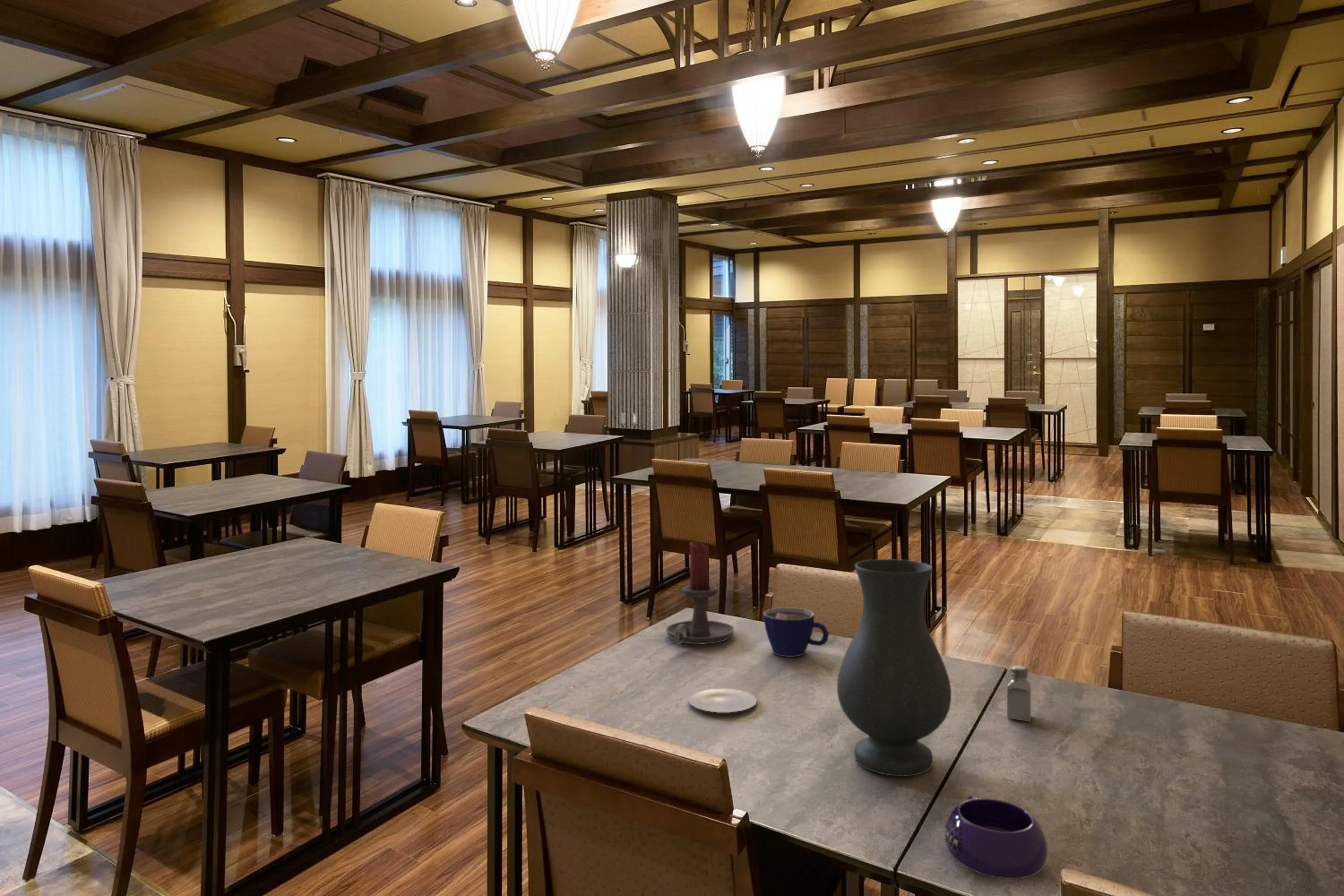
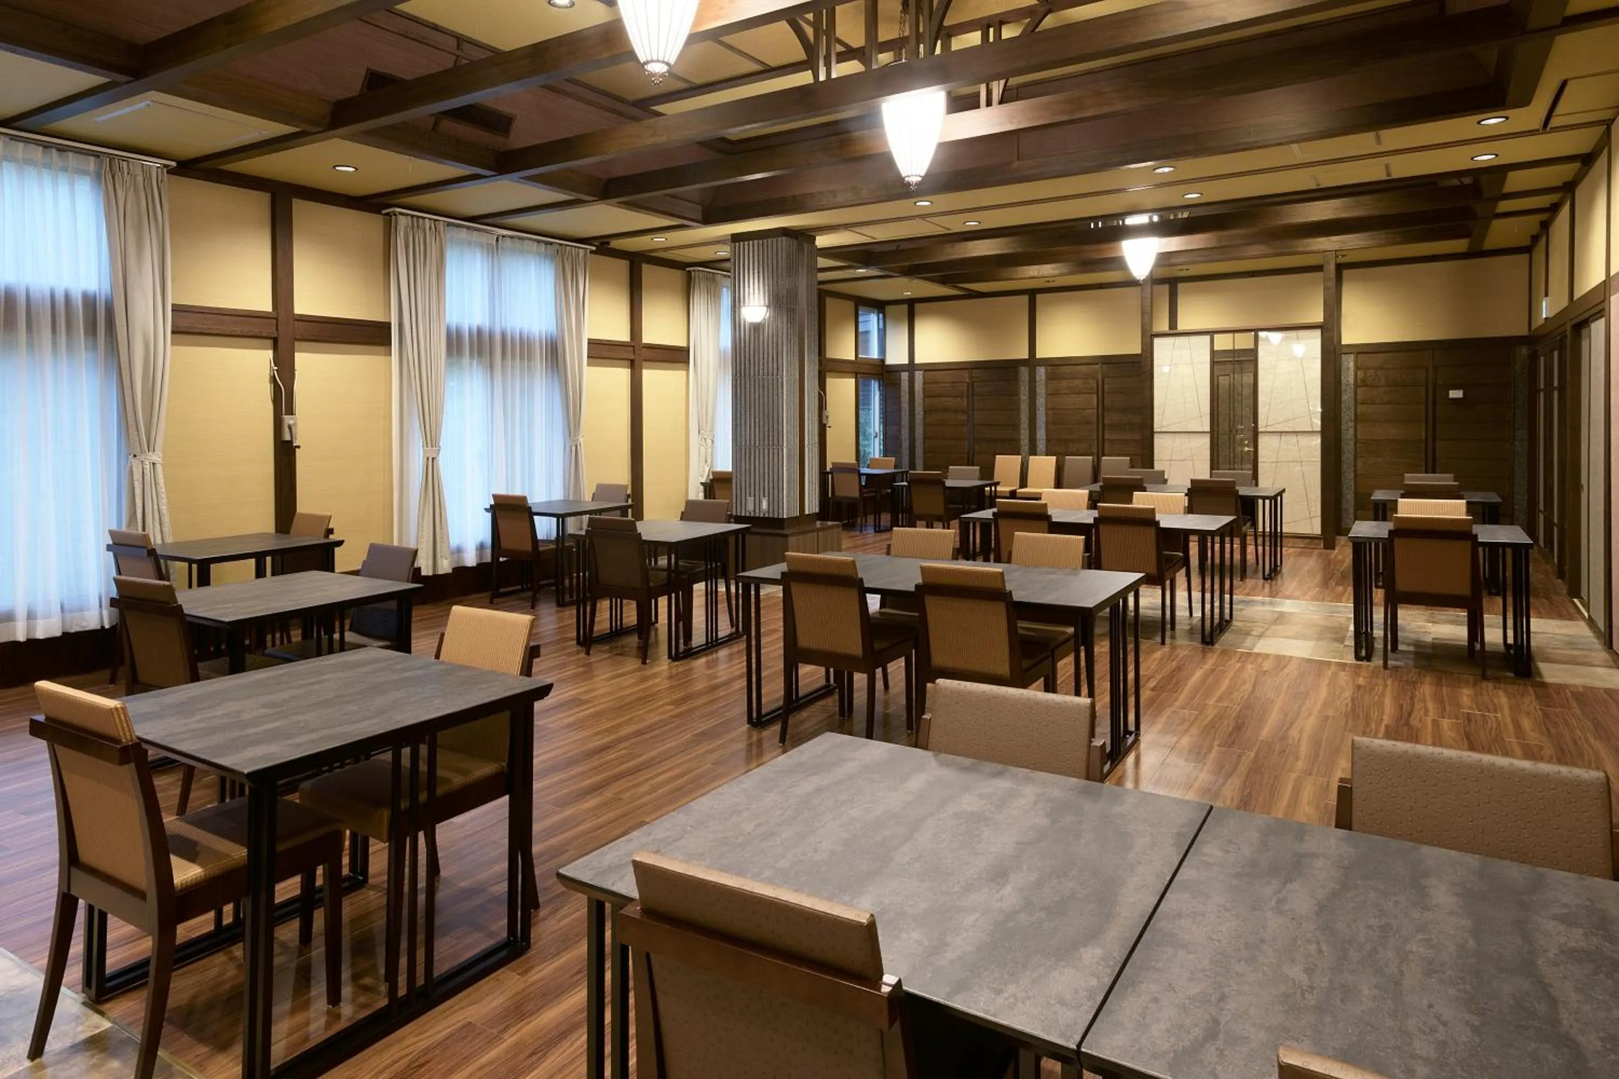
- candle holder [666,542,735,645]
- vase [837,559,952,777]
- plate [688,688,758,713]
- saltshaker [1006,665,1032,722]
- bowl [944,796,1048,879]
- cup [763,607,829,657]
